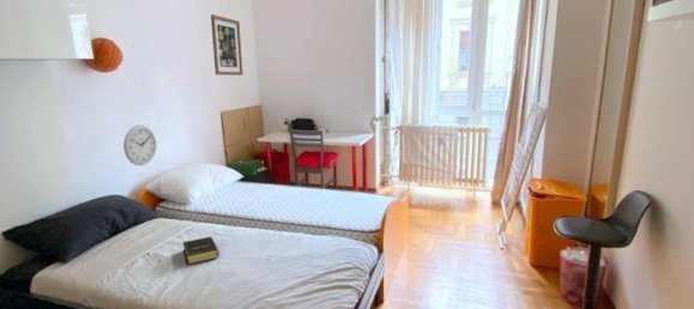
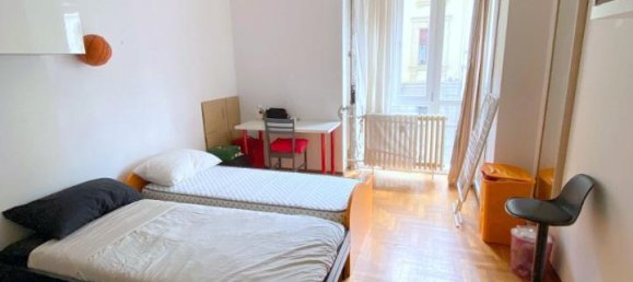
- book [182,236,221,266]
- wall clock [122,125,158,166]
- wall art [210,13,245,77]
